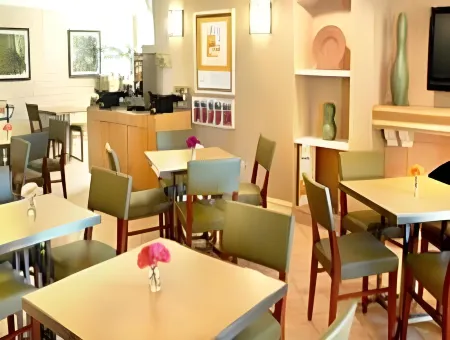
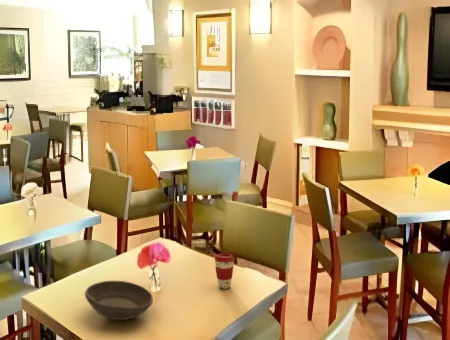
+ bowl [84,280,154,321]
+ coffee cup [214,253,235,290]
